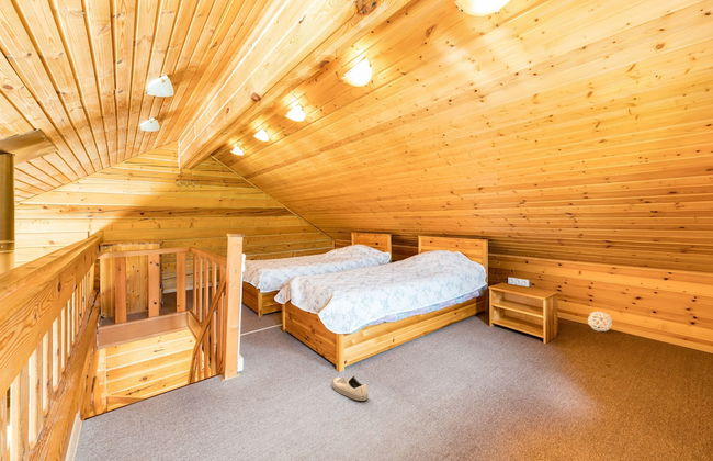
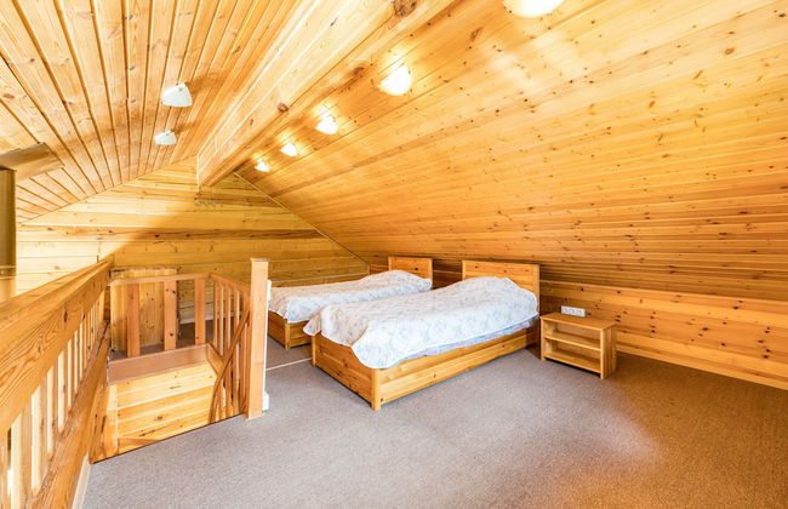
- shoe [331,374,369,402]
- decorative ball [587,311,613,333]
